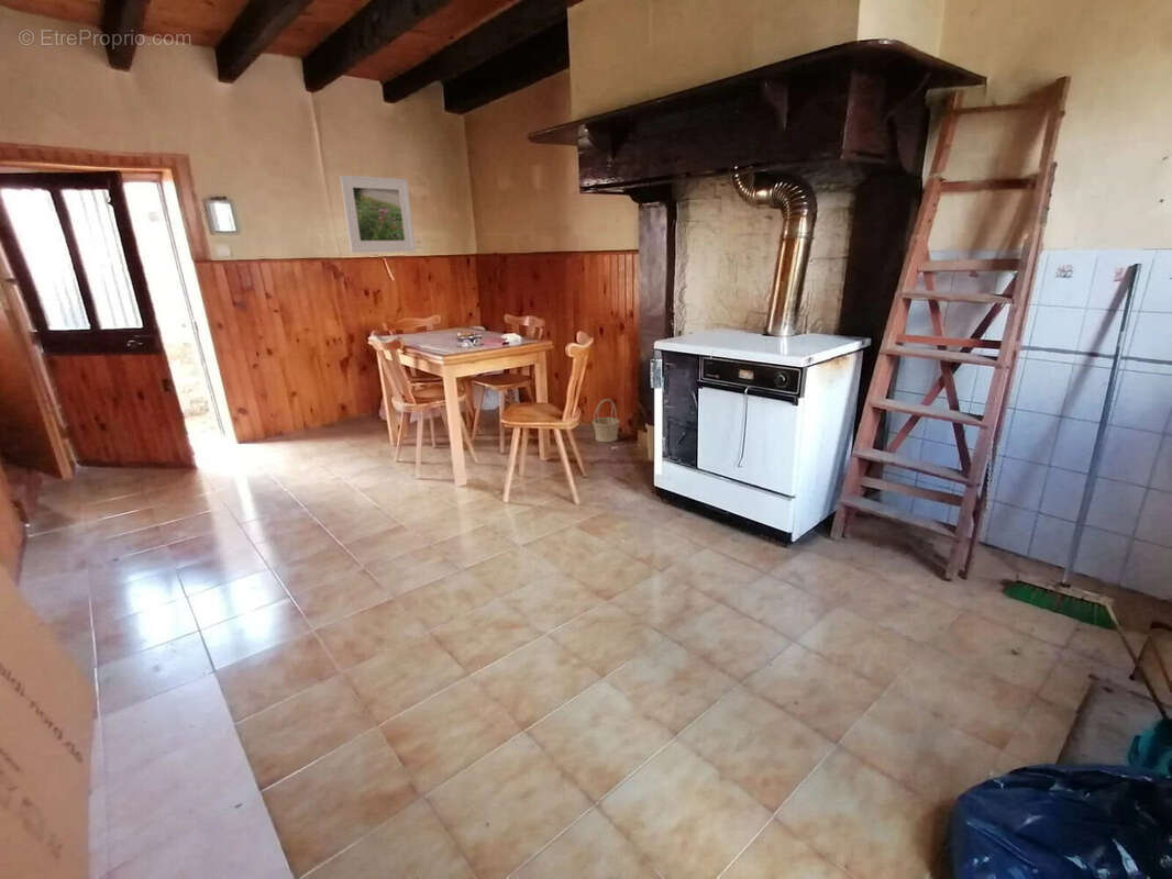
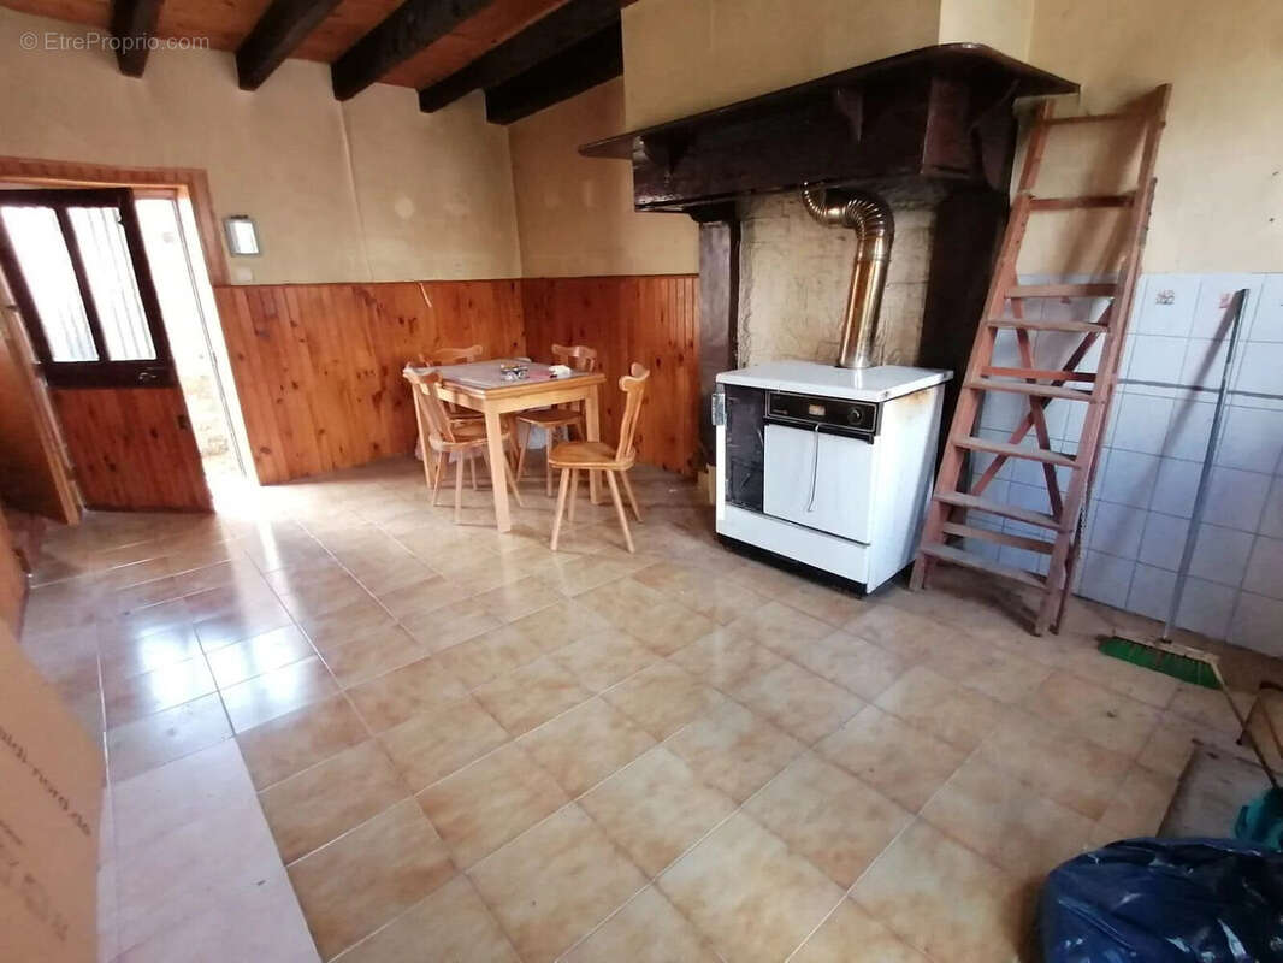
- basket [591,398,621,443]
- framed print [339,174,417,253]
